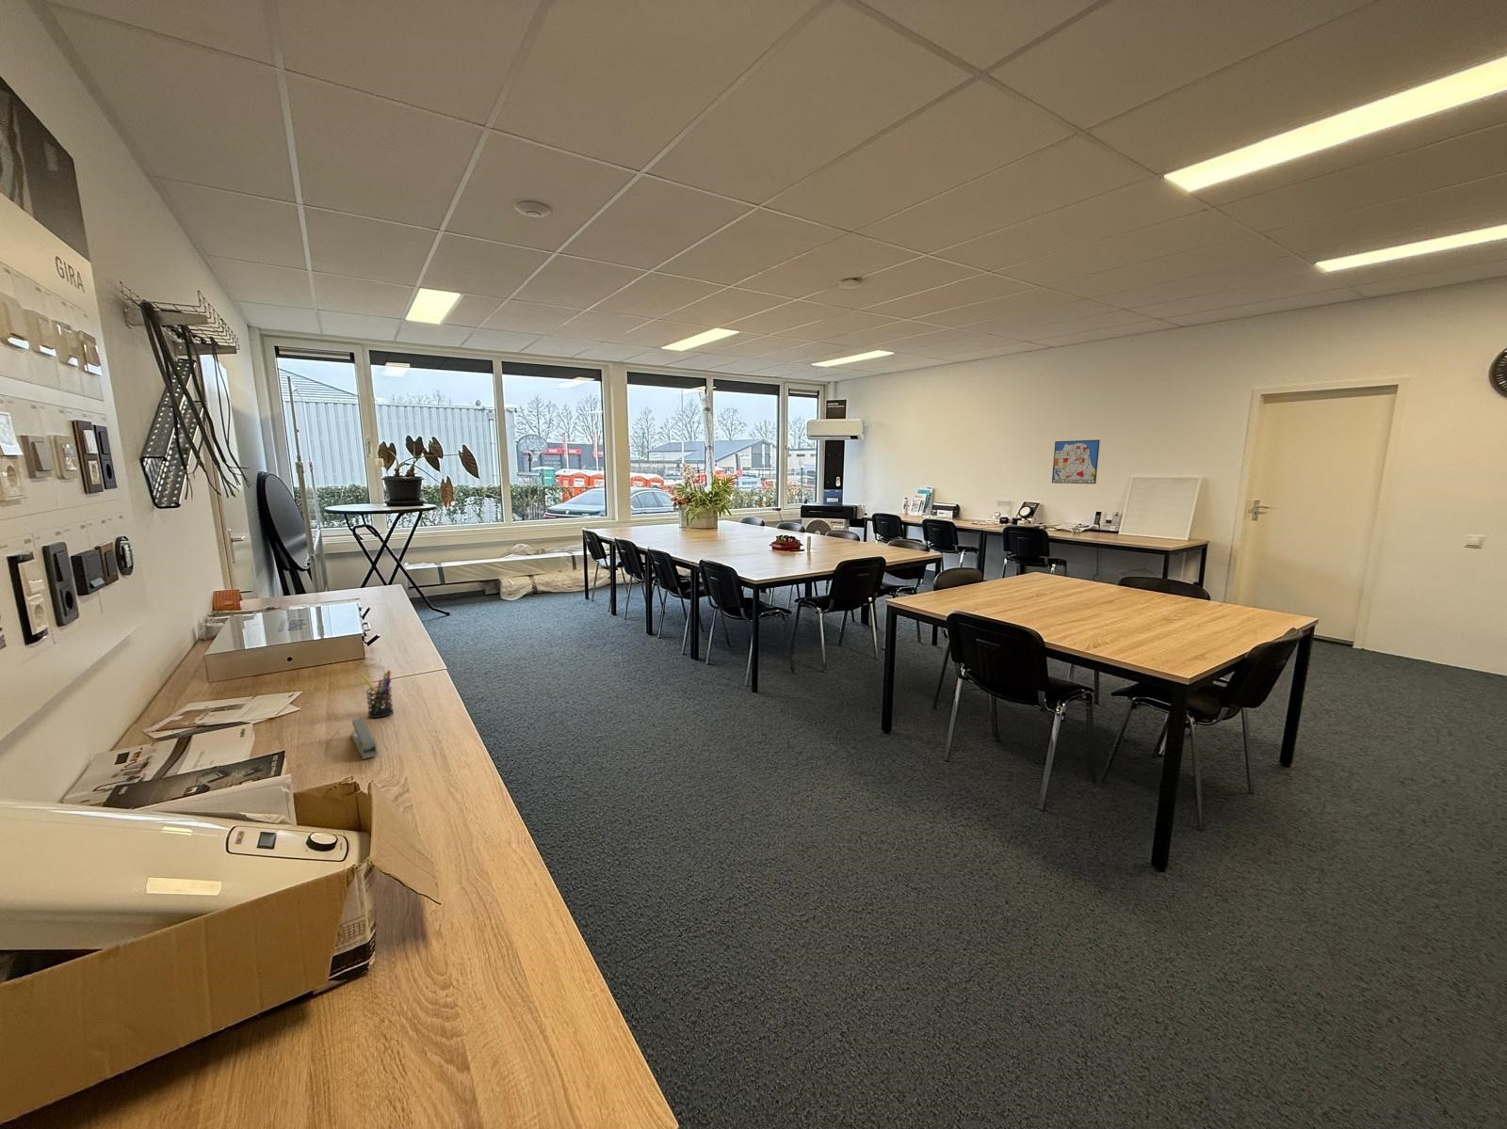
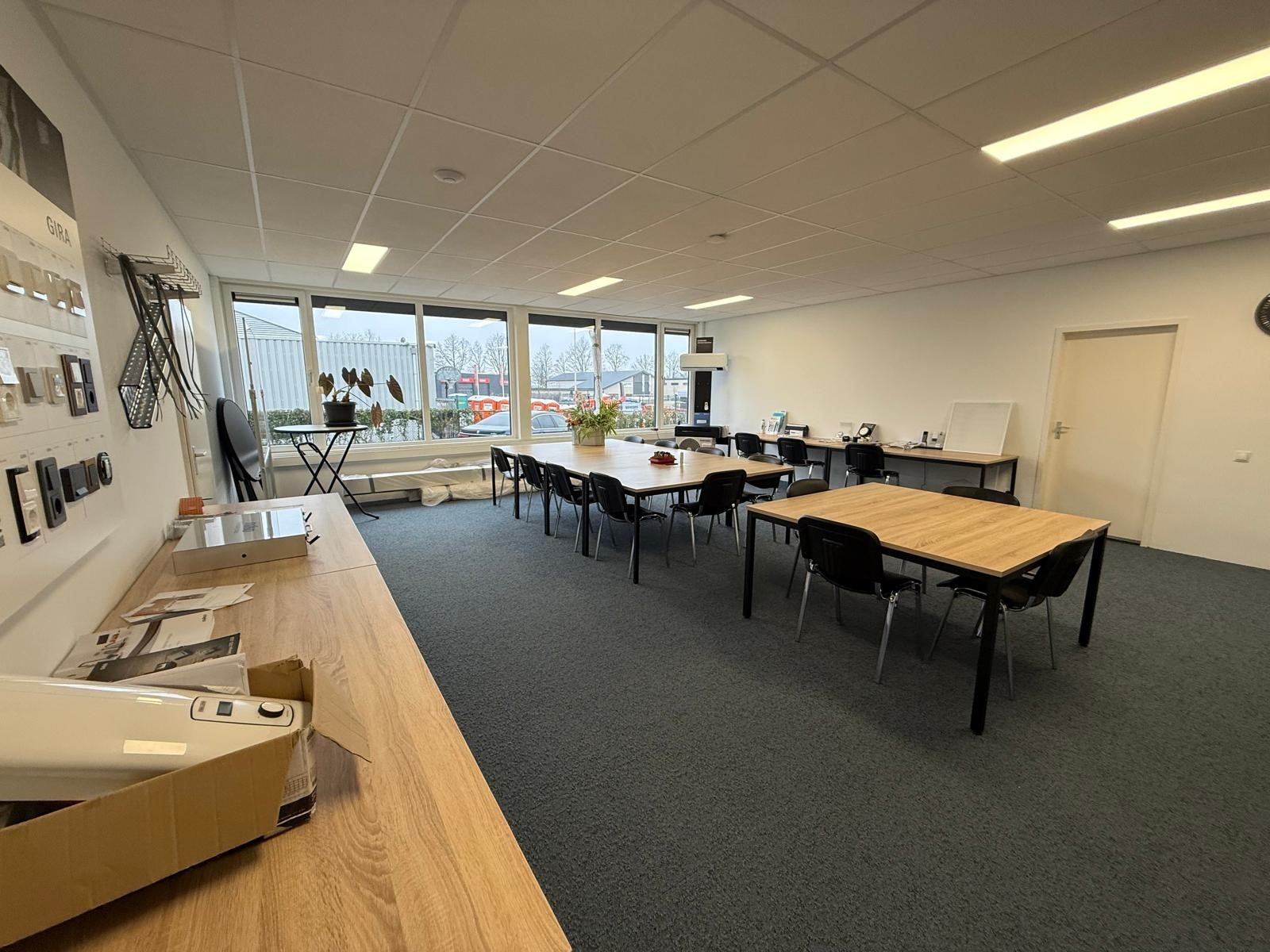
- stapler [349,717,379,760]
- pen holder [361,670,395,719]
- wall art [1051,439,1101,485]
